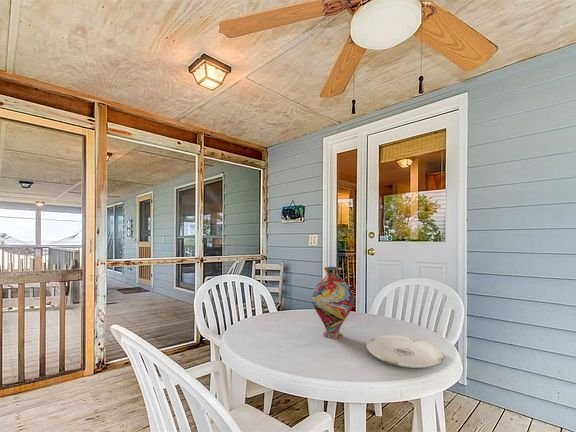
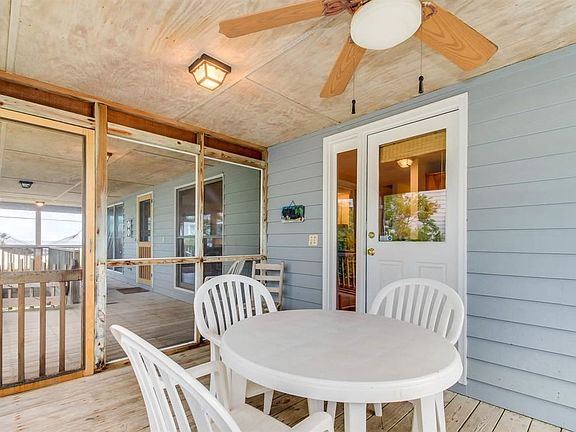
- plate [366,335,445,369]
- vase [311,266,355,339]
